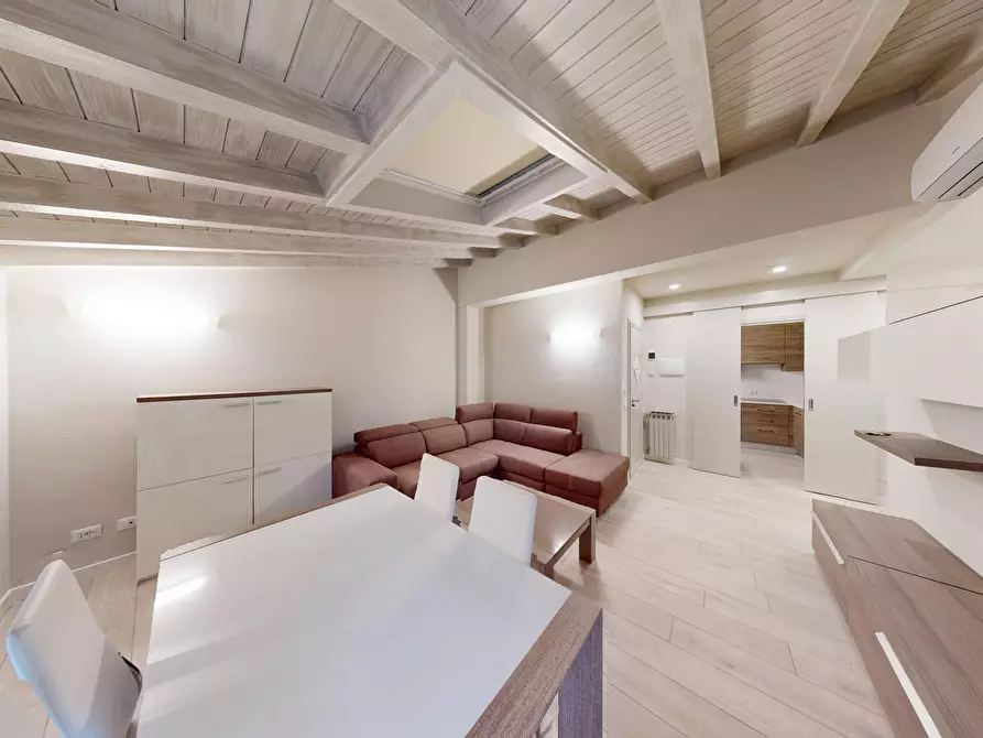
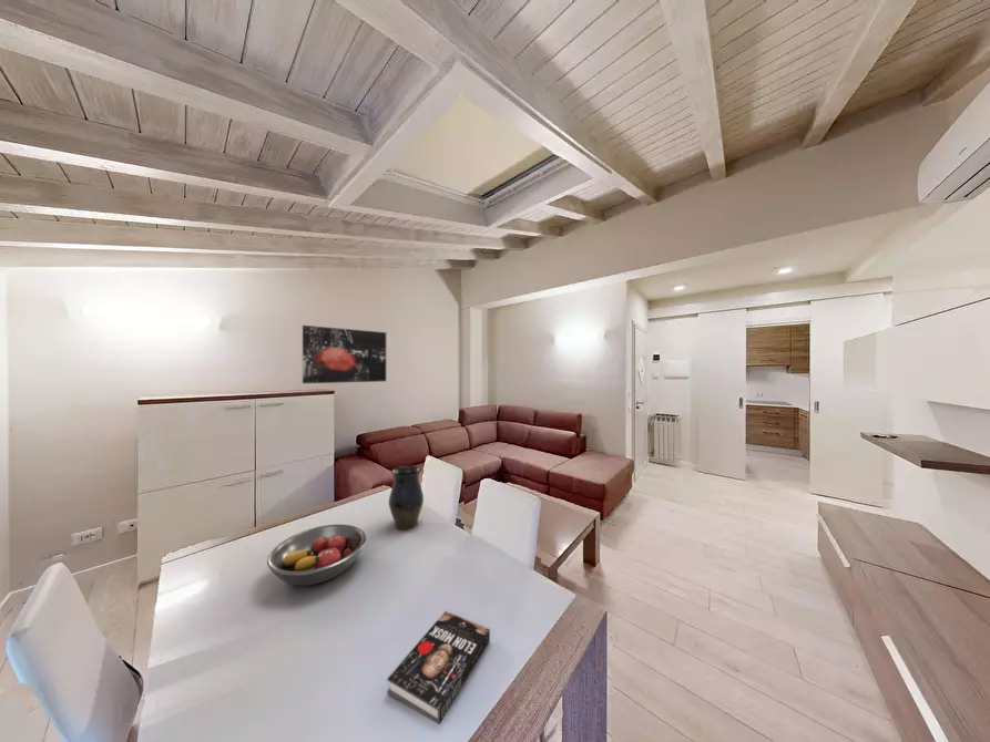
+ vase [388,465,425,532]
+ fruit bowl [266,524,367,587]
+ wall art [302,324,387,384]
+ book [386,610,491,725]
